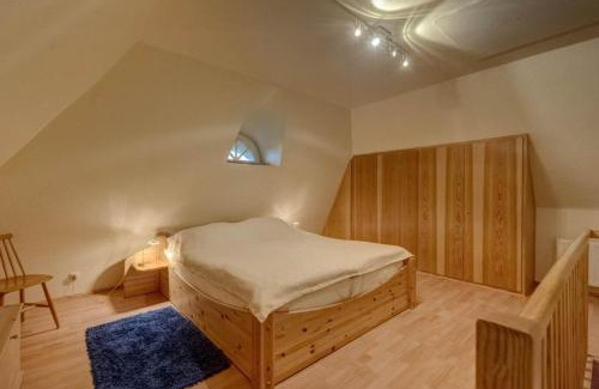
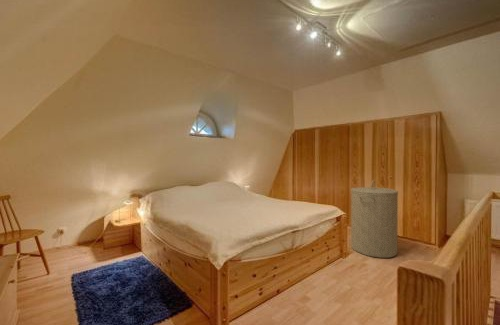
+ laundry hamper [350,179,399,259]
